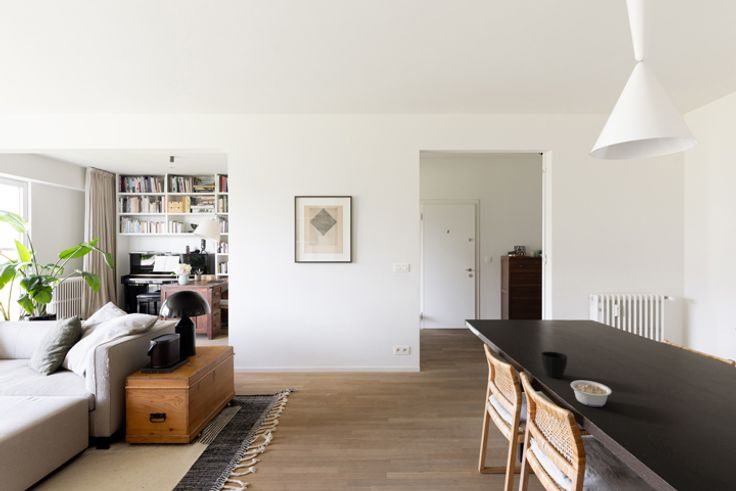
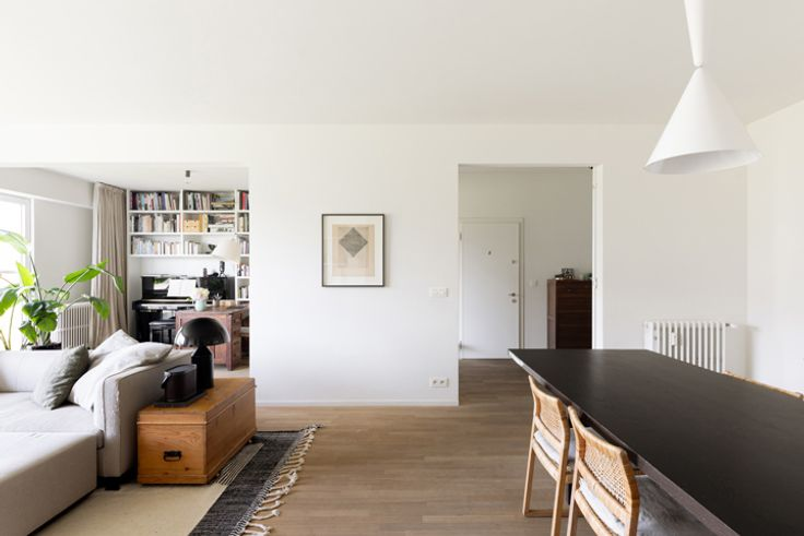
- legume [569,379,613,408]
- cup [540,351,568,379]
